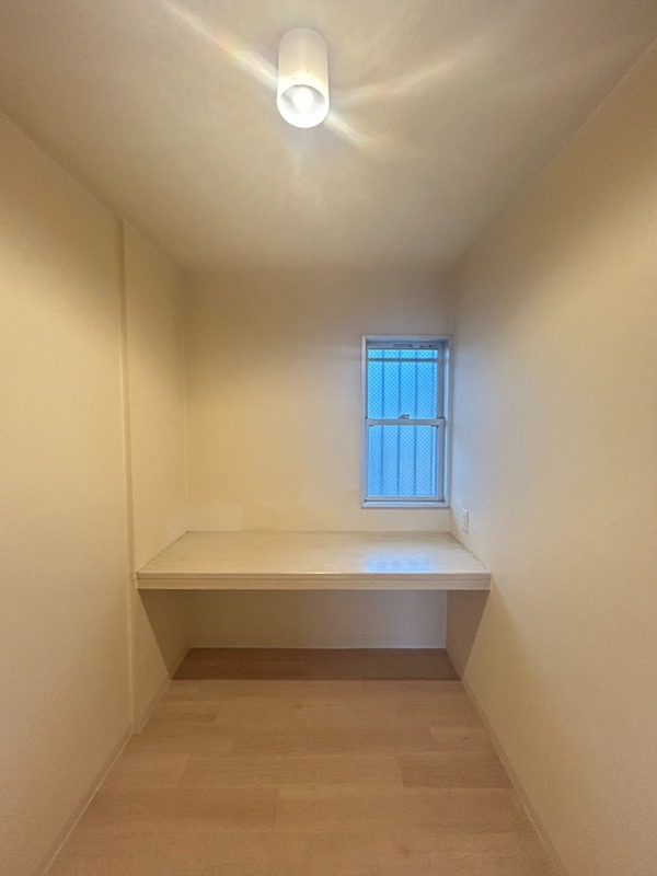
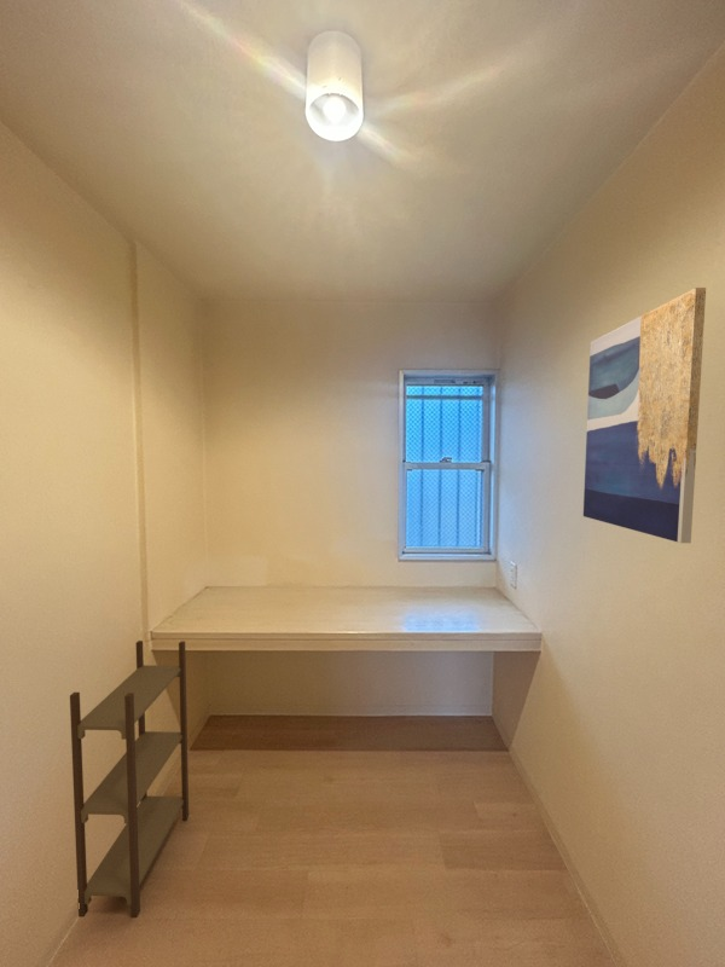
+ shelving unit [69,639,190,919]
+ wall art [582,286,707,544]
